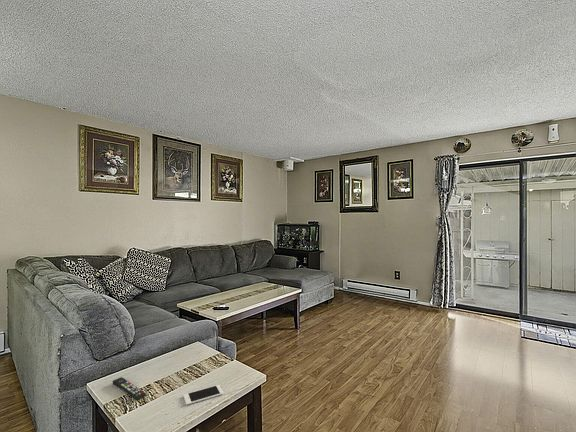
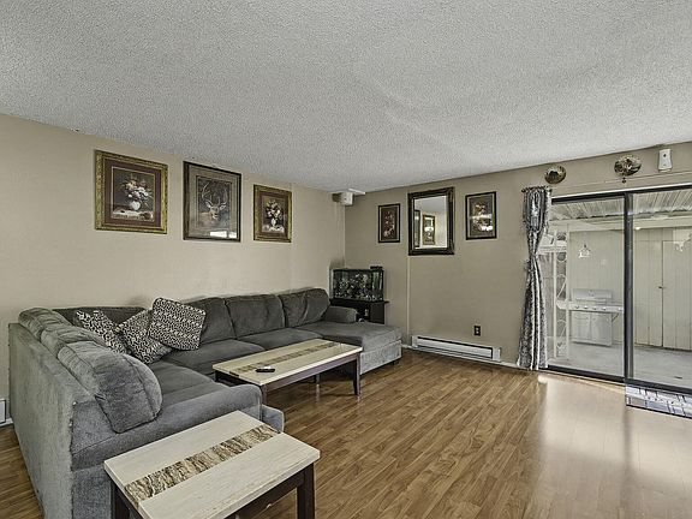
- remote control [111,376,147,401]
- cell phone [182,384,224,406]
